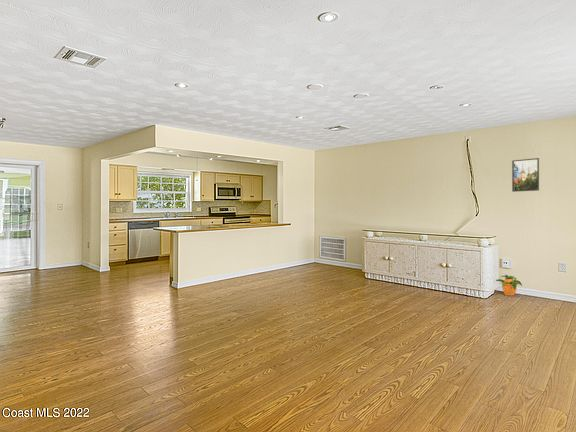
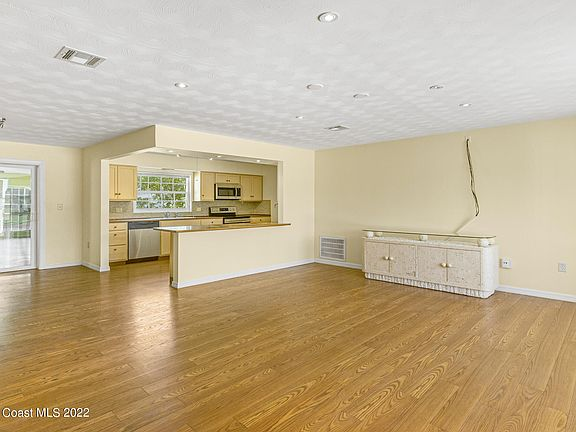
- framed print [511,157,540,193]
- potted plant [495,273,523,296]
